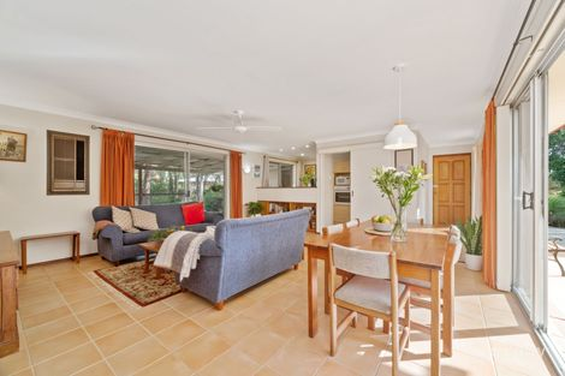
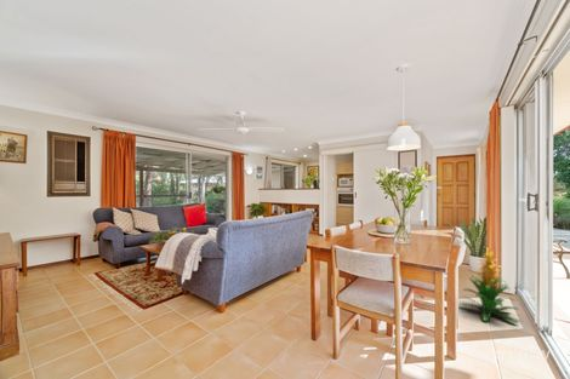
+ indoor plant [458,247,521,325]
